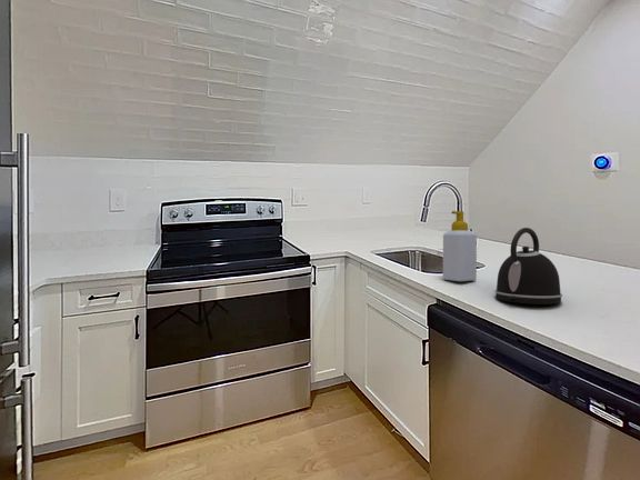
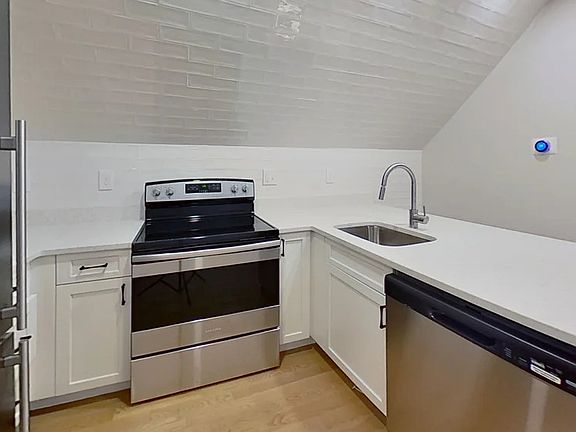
- kettle [493,227,563,306]
- soap bottle [442,210,478,282]
